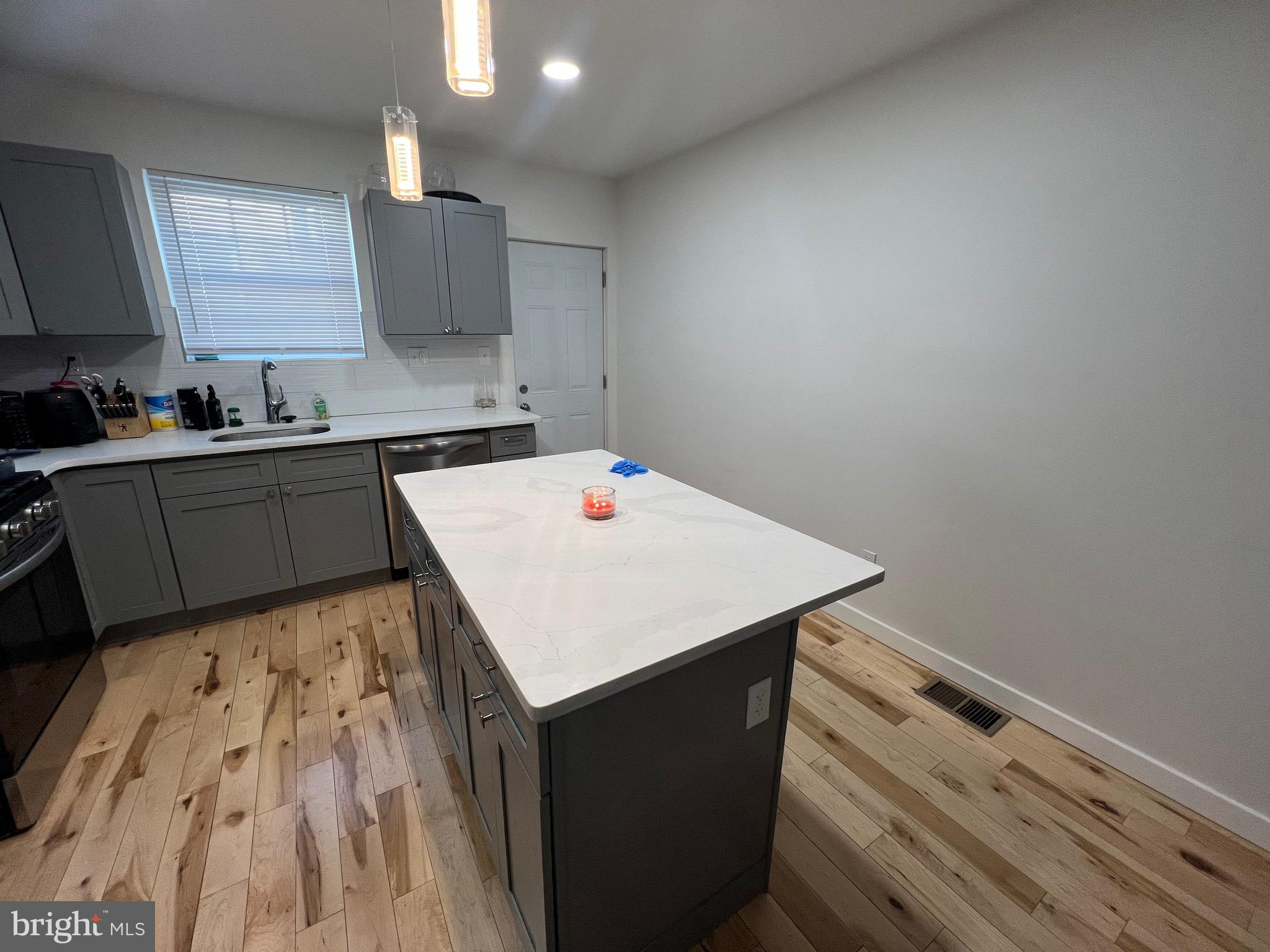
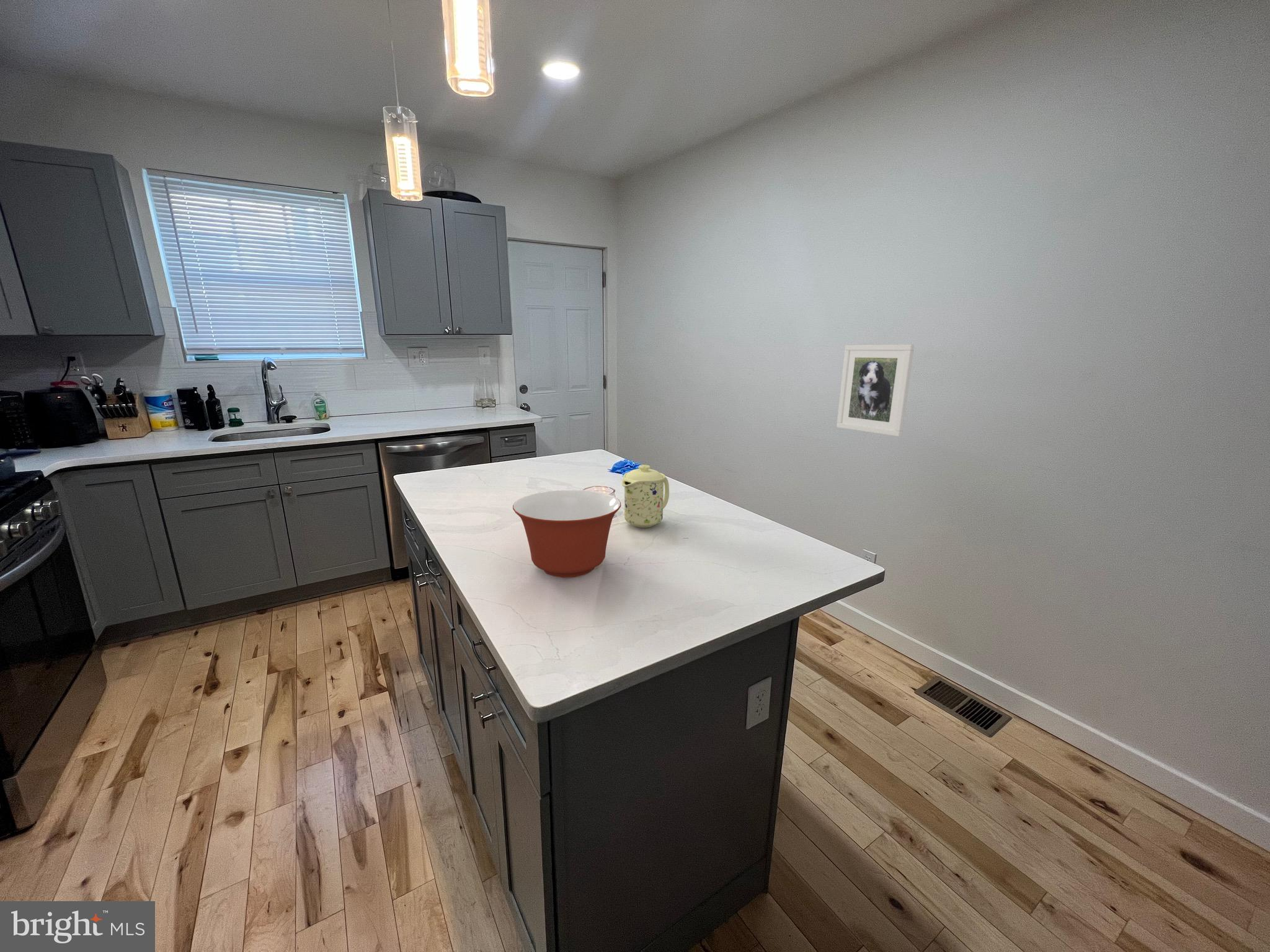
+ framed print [836,344,915,437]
+ mug [621,464,670,528]
+ mixing bowl [512,489,621,578]
